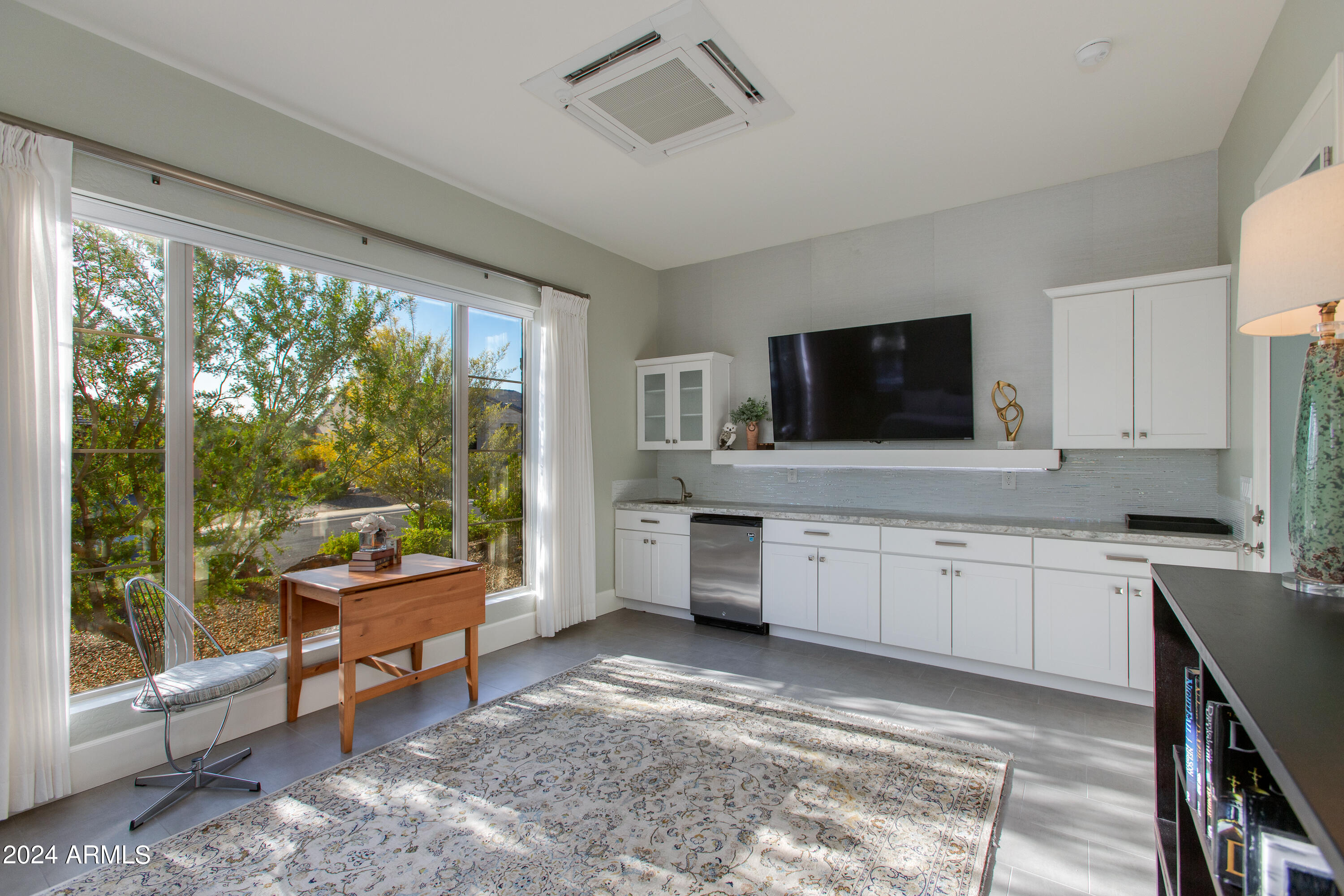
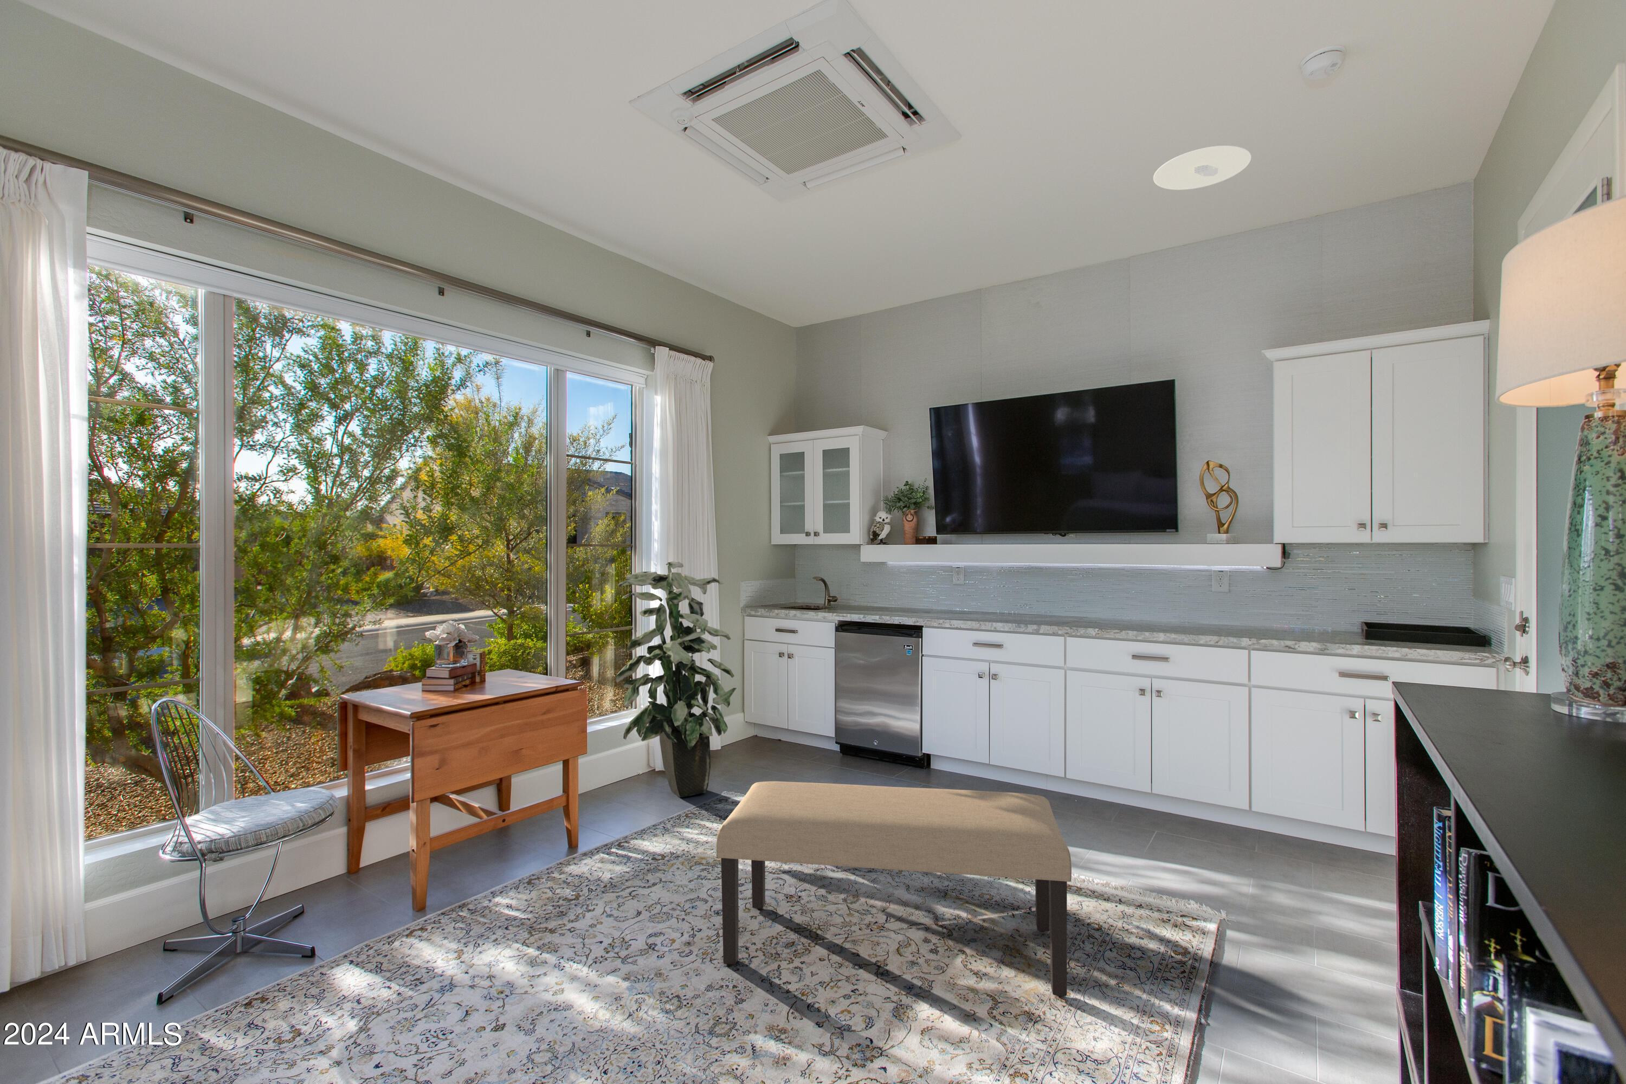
+ indoor plant [615,560,737,797]
+ bench [716,782,1072,997]
+ recessed light [1153,145,1251,190]
